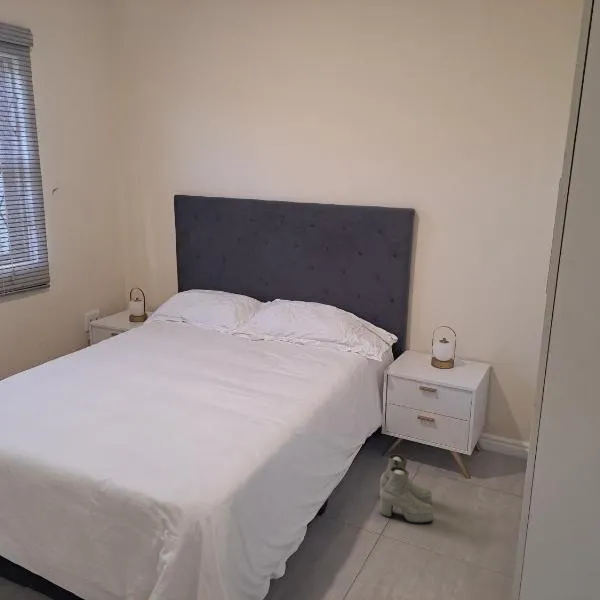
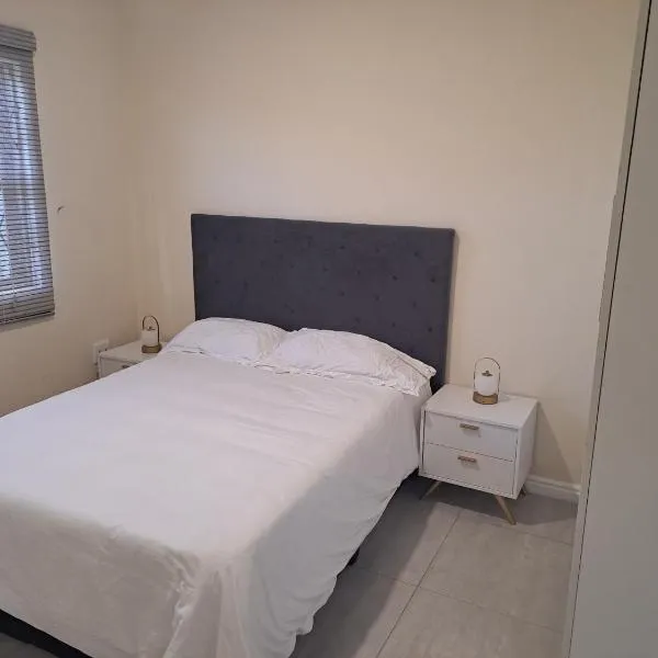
- boots [379,453,435,524]
